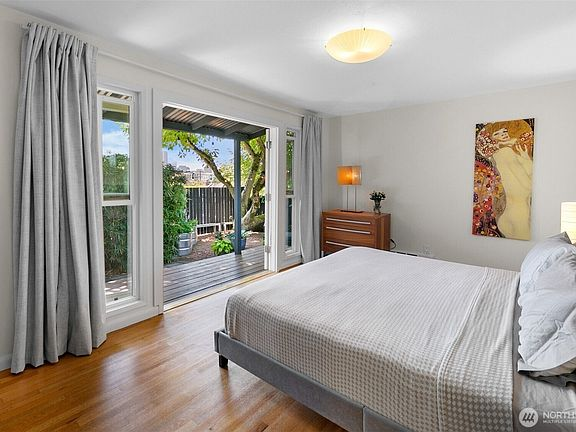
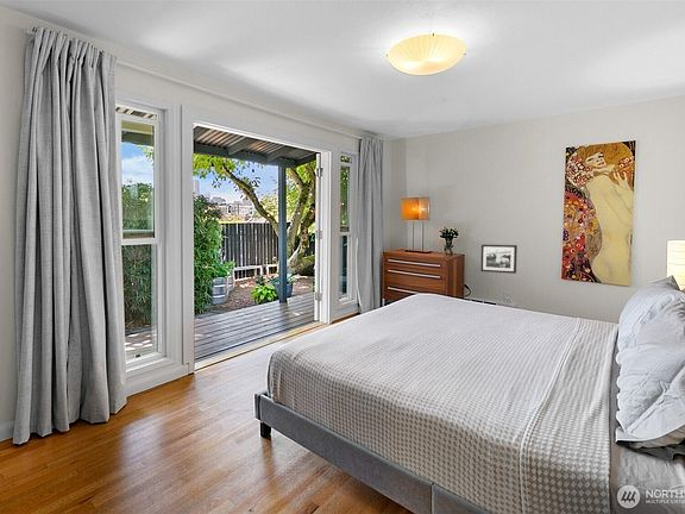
+ picture frame [479,244,519,275]
